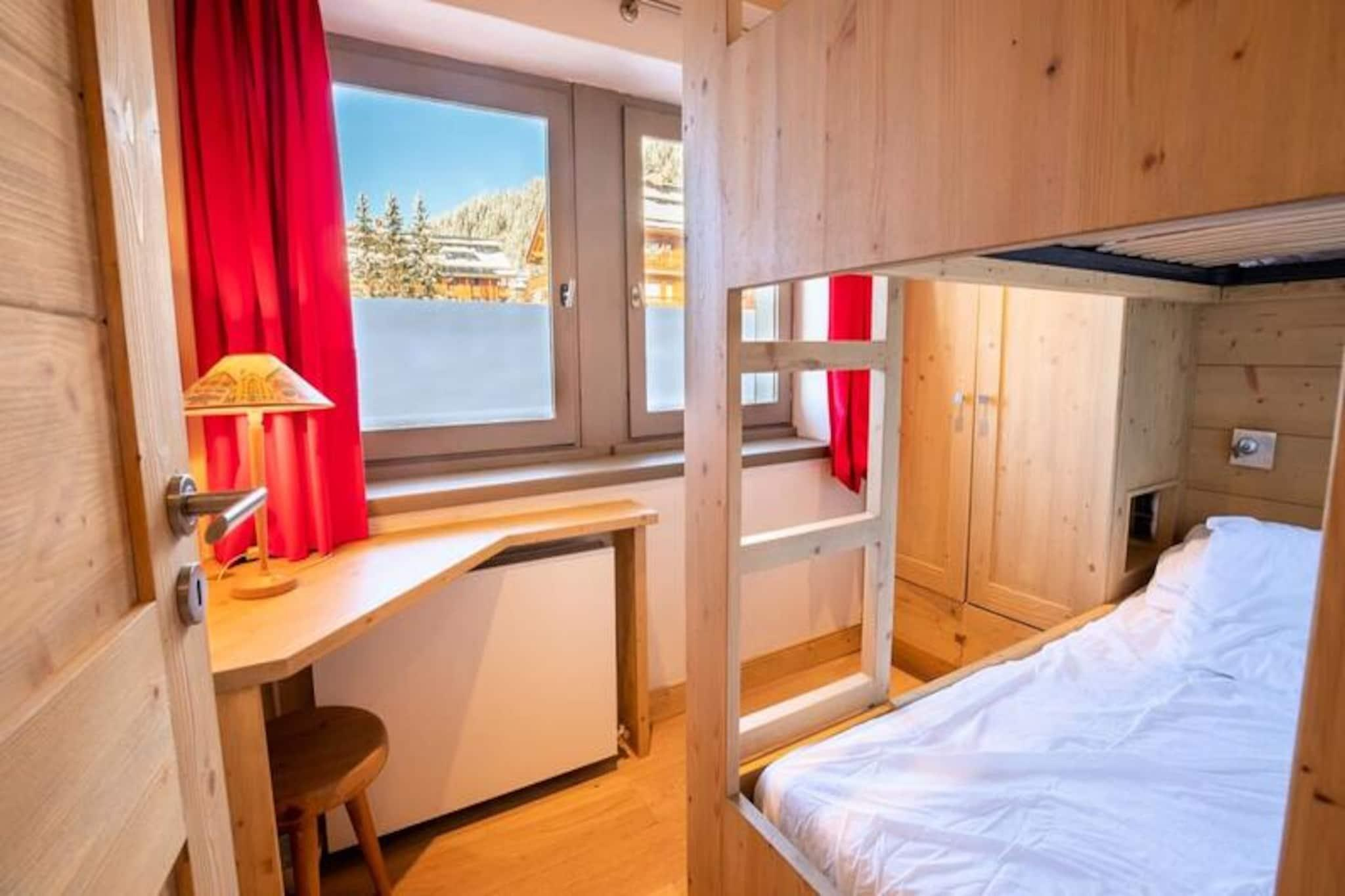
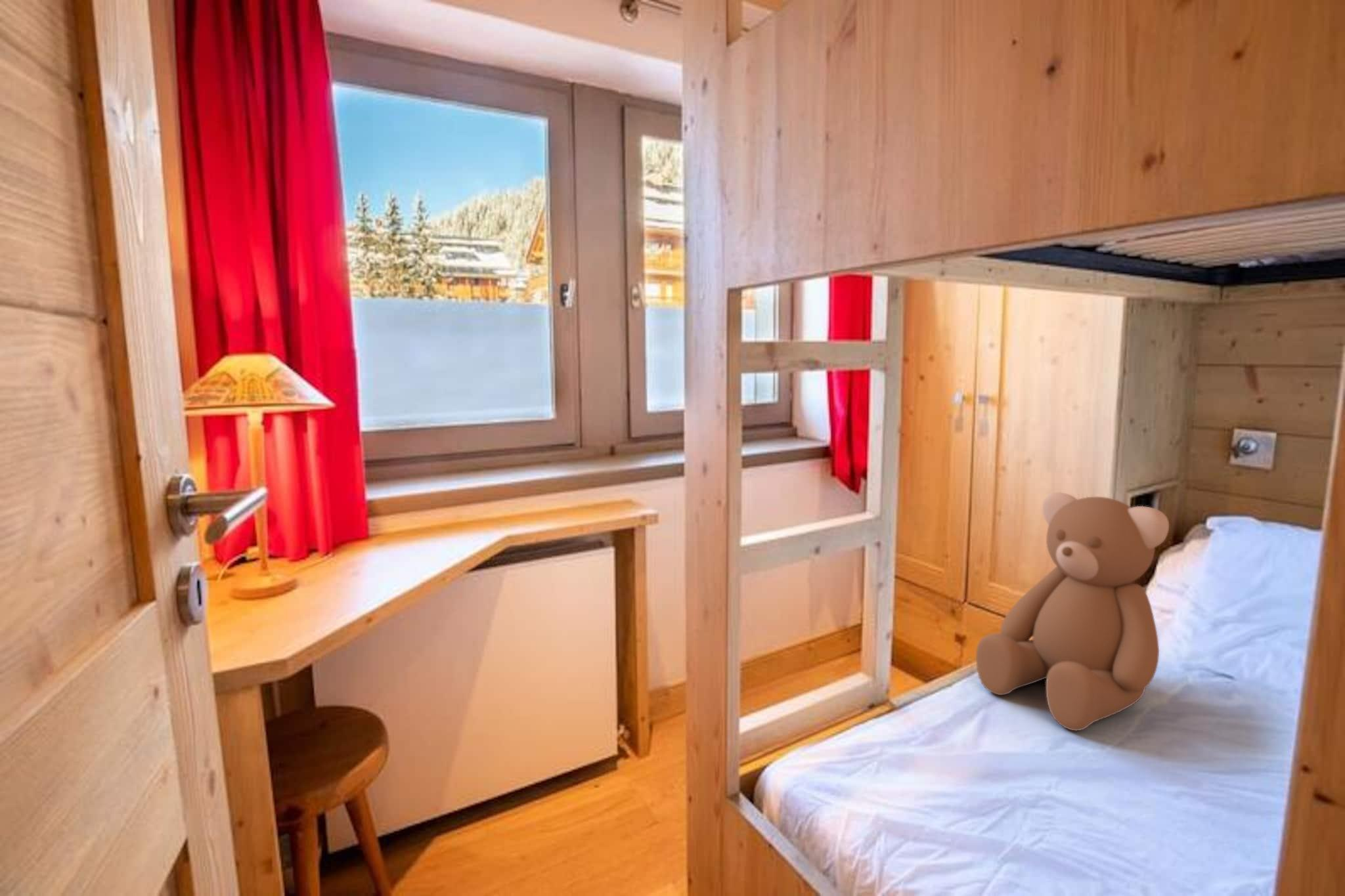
+ teddy bear [975,492,1170,731]
